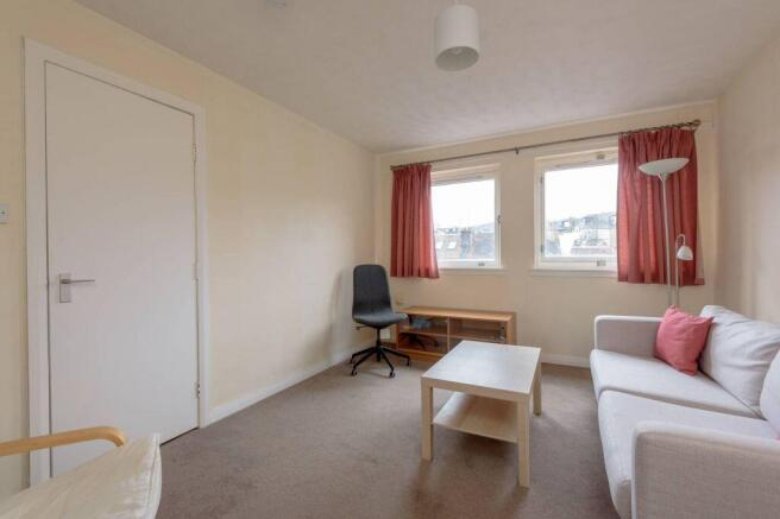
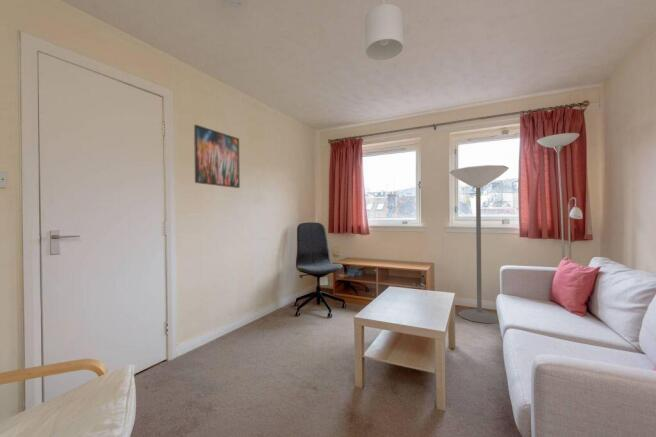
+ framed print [193,124,241,189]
+ floor lamp [449,164,510,324]
